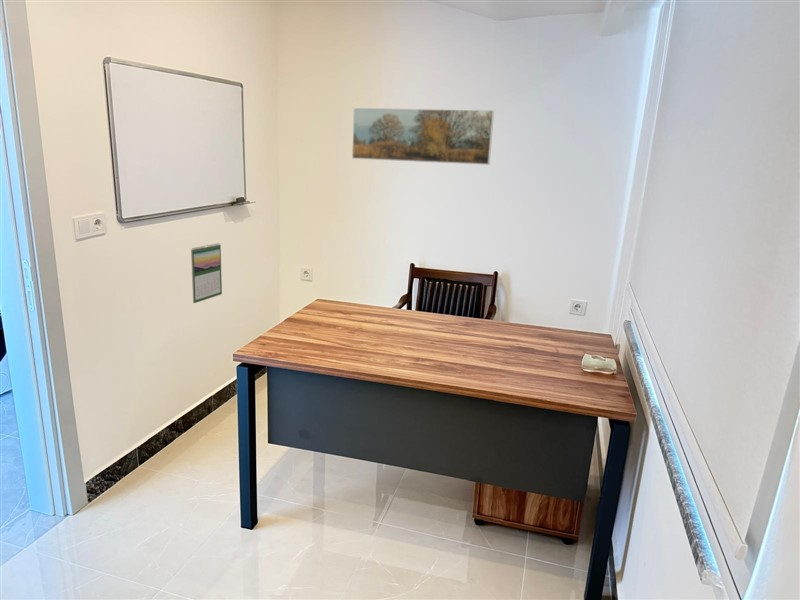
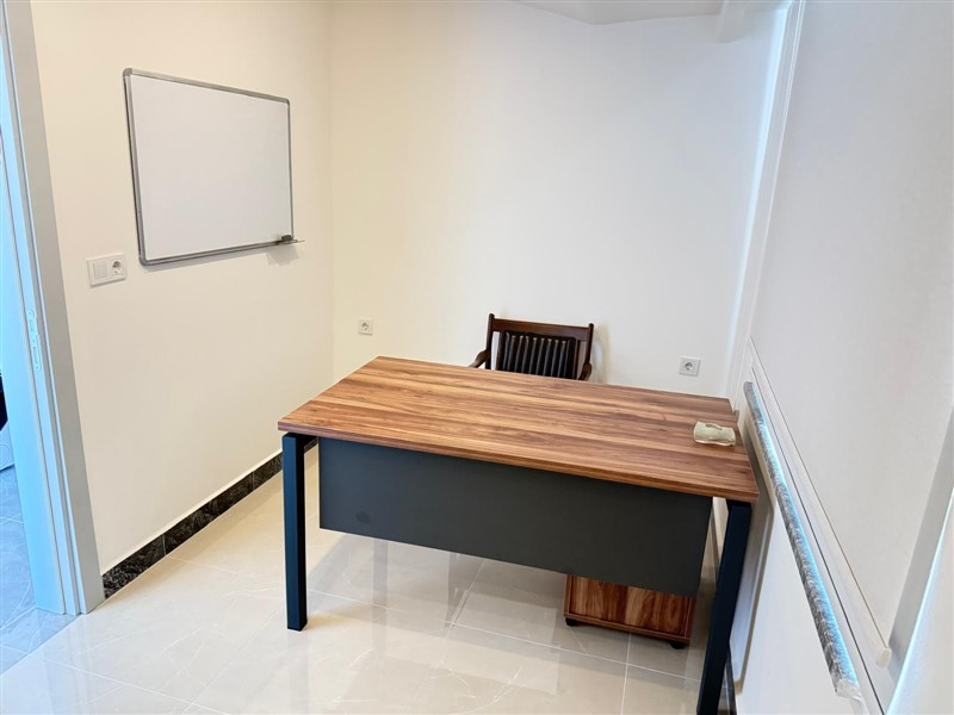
- calendar [190,242,223,304]
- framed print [351,107,495,166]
